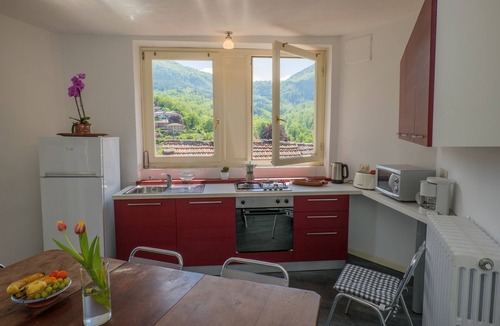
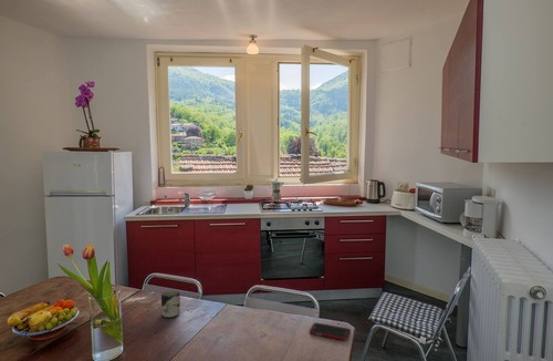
+ cup [160,289,181,319]
+ cell phone [309,321,352,341]
